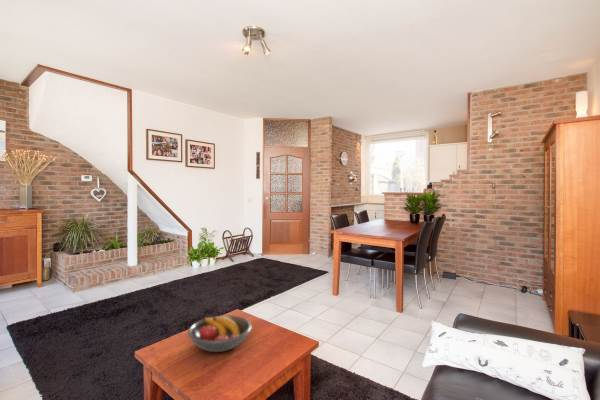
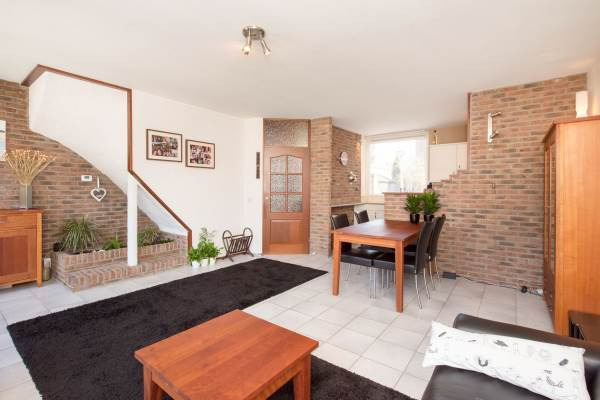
- fruit bowl [187,314,253,353]
